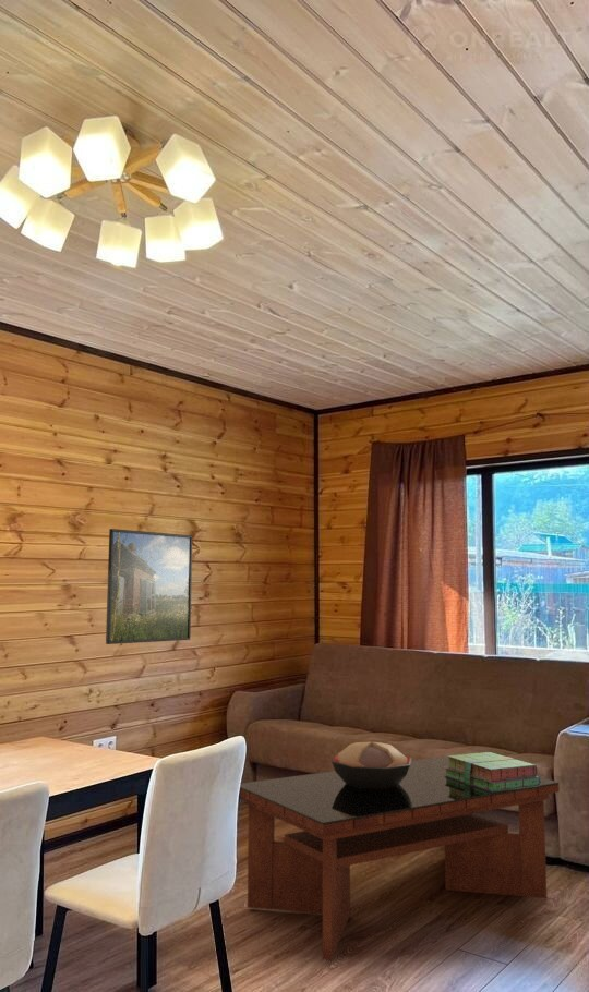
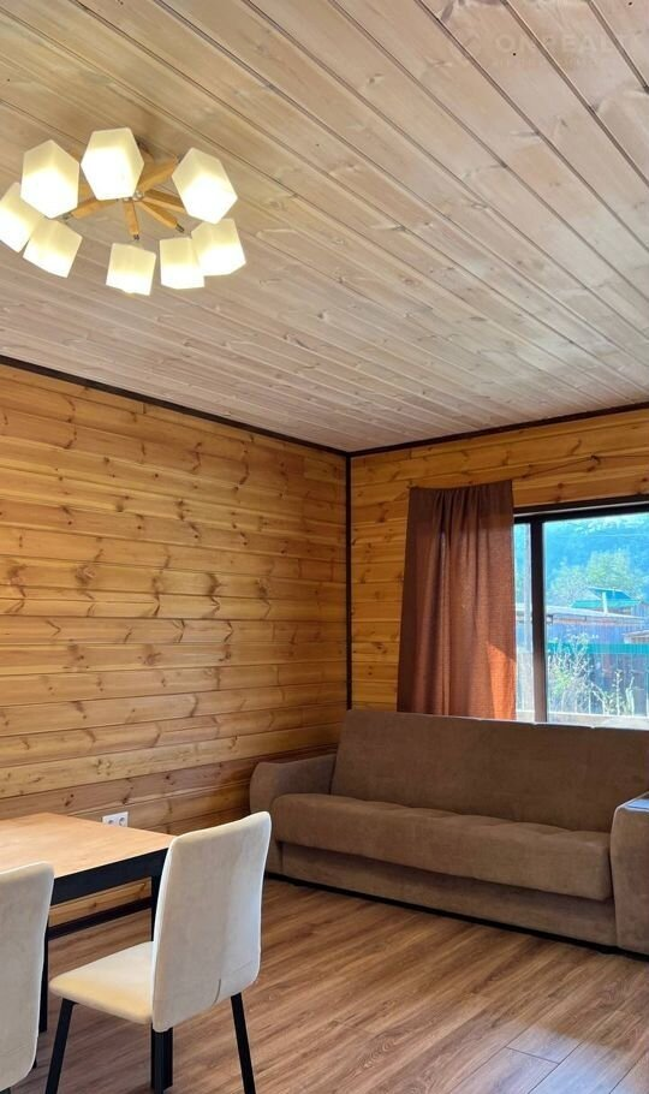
- decorative bowl [330,741,412,789]
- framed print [105,528,193,645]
- coffee table [238,755,561,961]
- stack of books [444,751,541,793]
